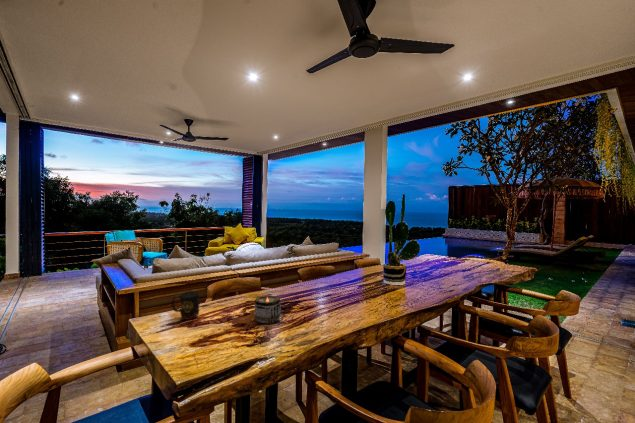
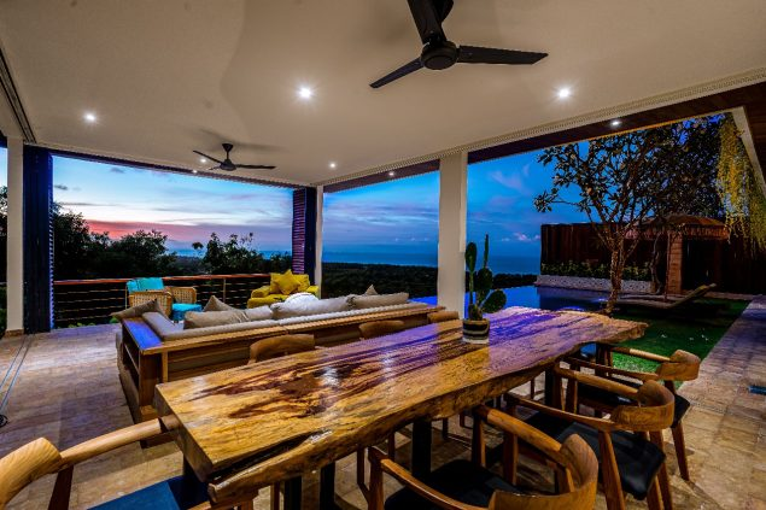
- candle holder [253,295,282,324]
- mug [171,290,200,321]
